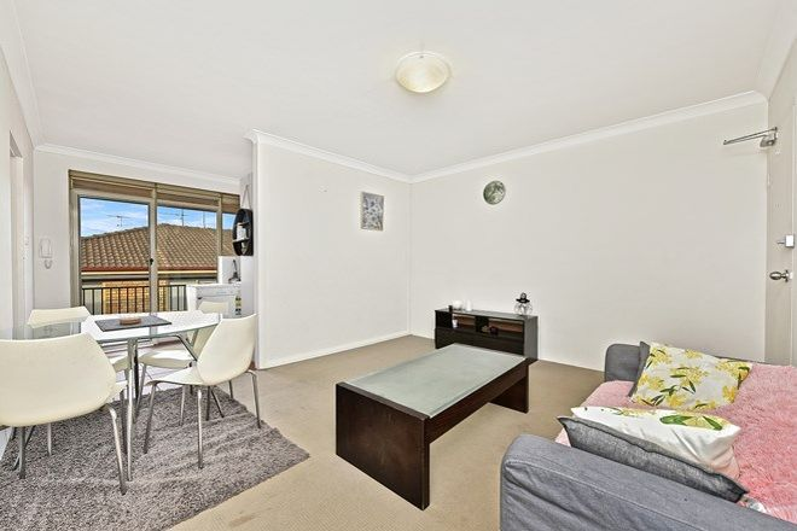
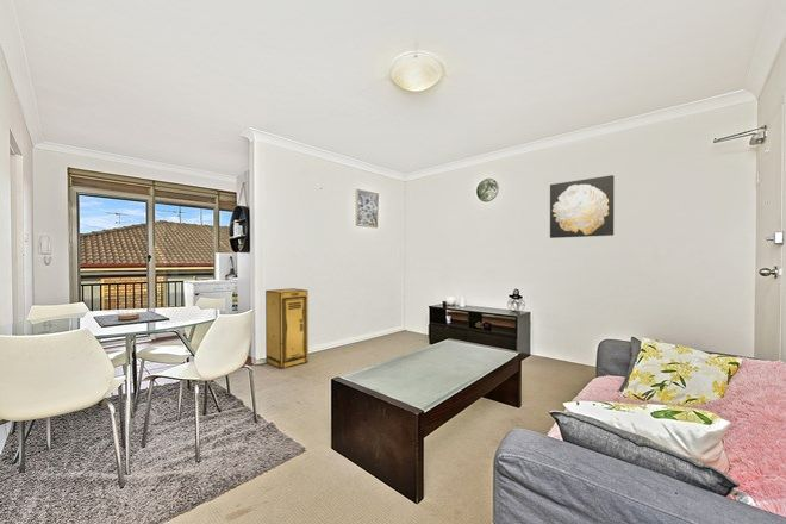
+ storage cabinet [264,287,310,370]
+ wall art [549,174,615,239]
